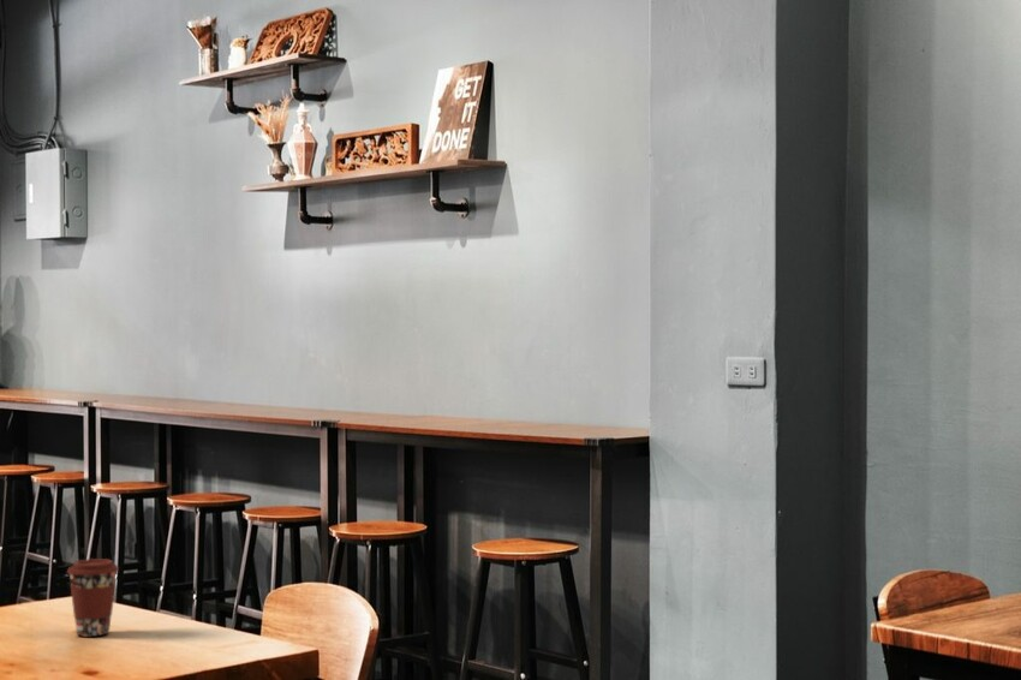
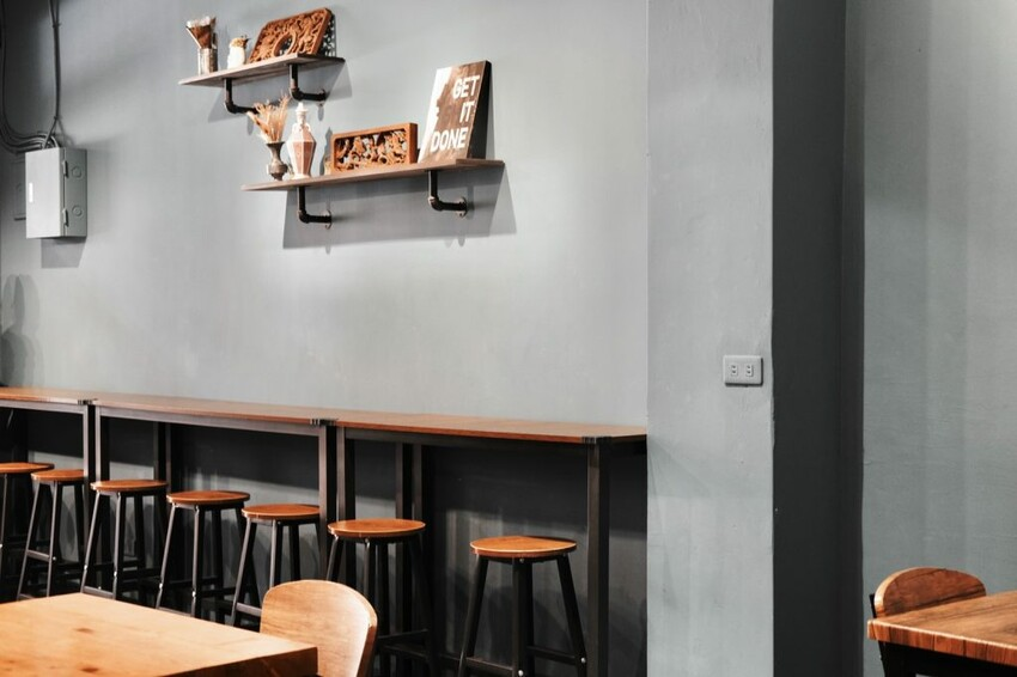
- coffee cup [66,557,120,638]
